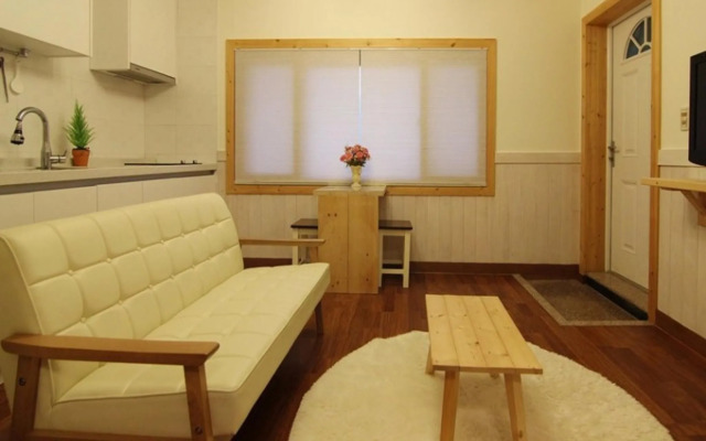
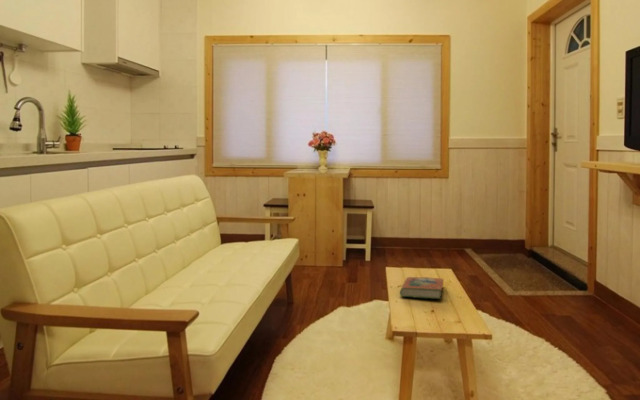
+ book [399,276,445,300]
